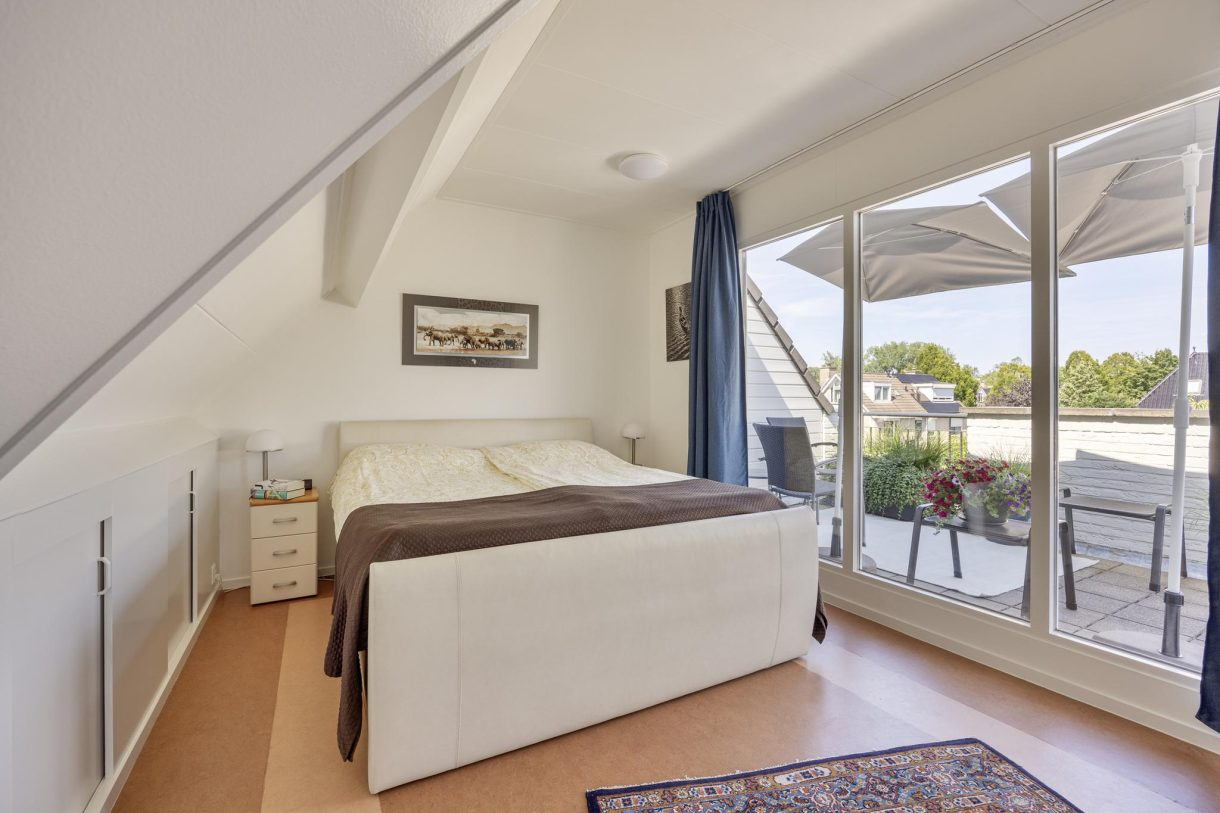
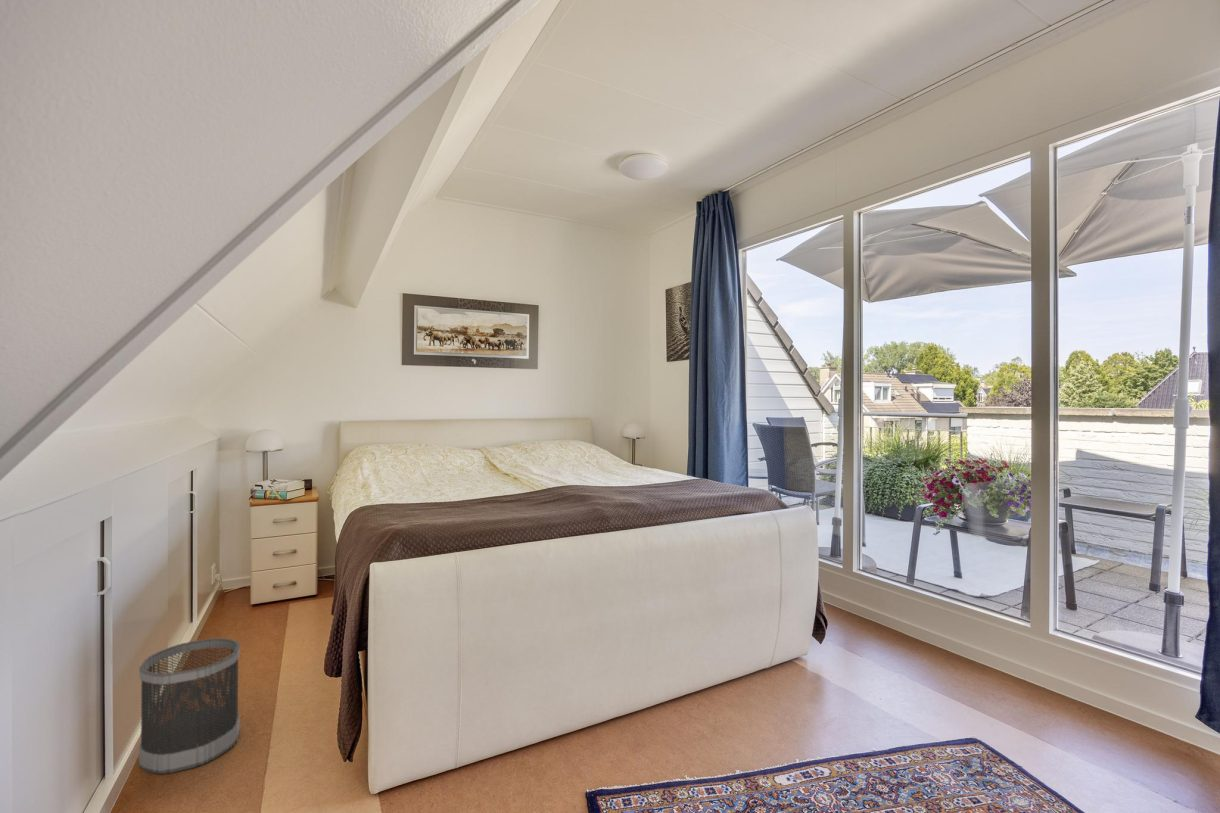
+ wastebasket [138,637,241,775]
